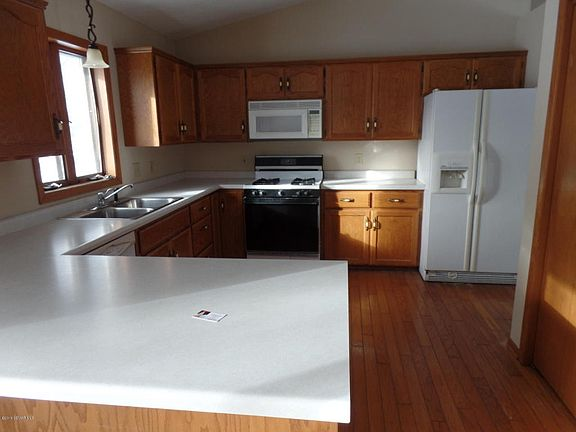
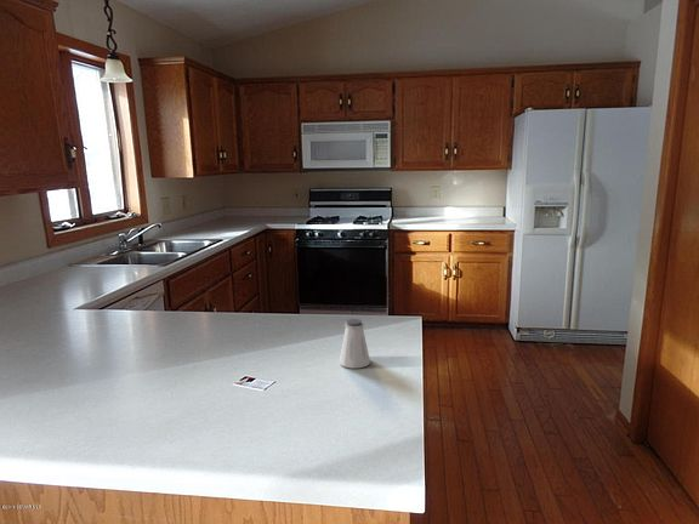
+ saltshaker [339,318,371,369]
